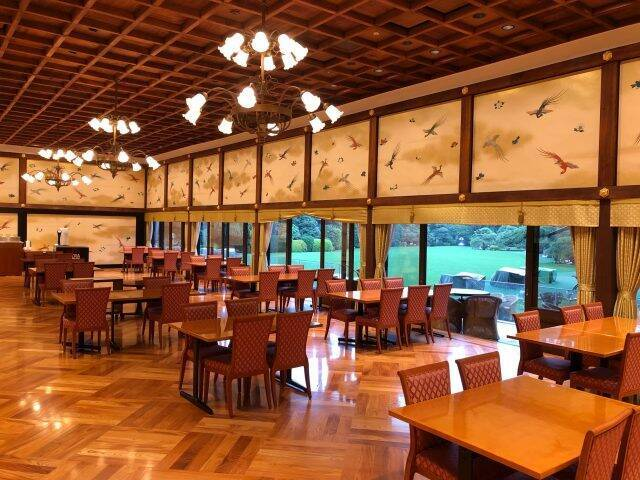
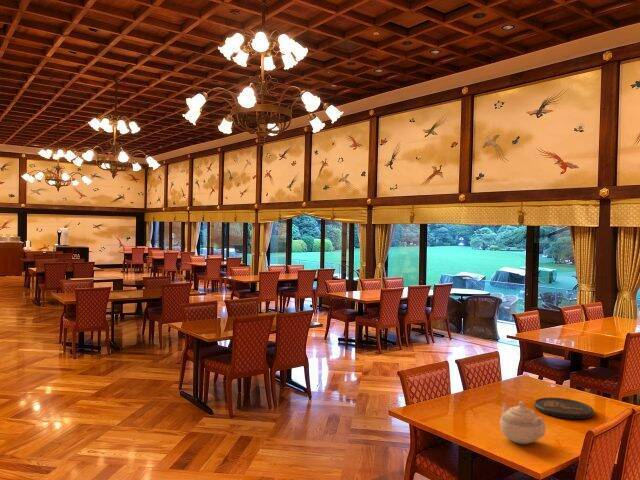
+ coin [533,397,595,420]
+ teapot [499,401,546,445]
